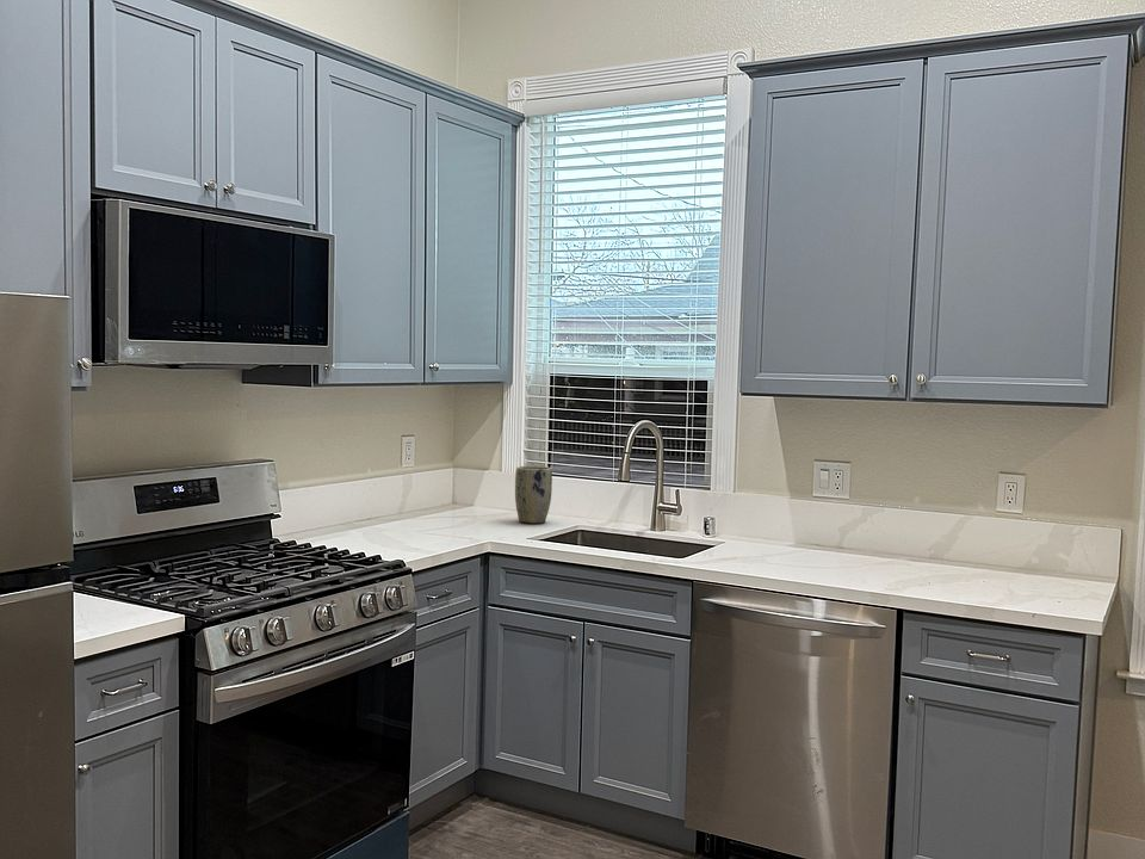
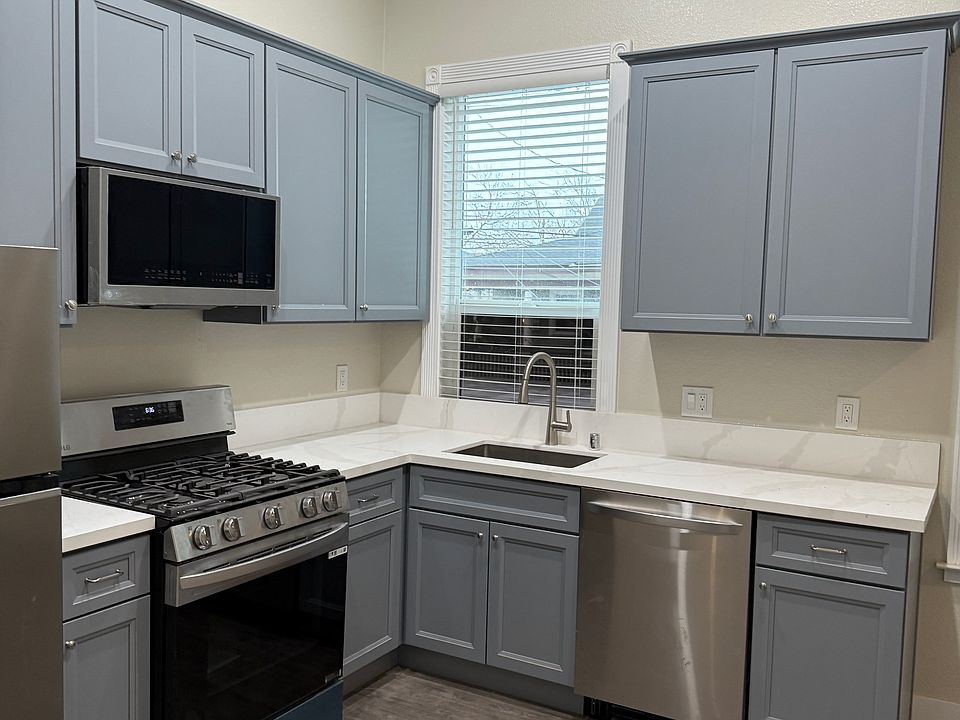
- plant pot [514,465,553,525]
